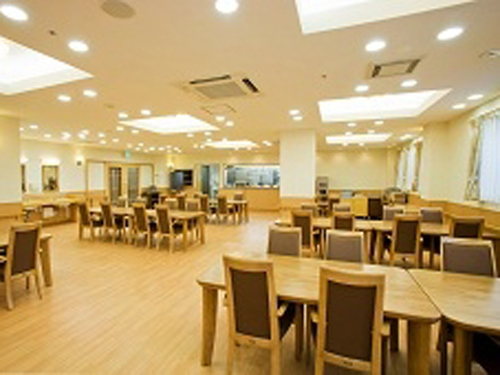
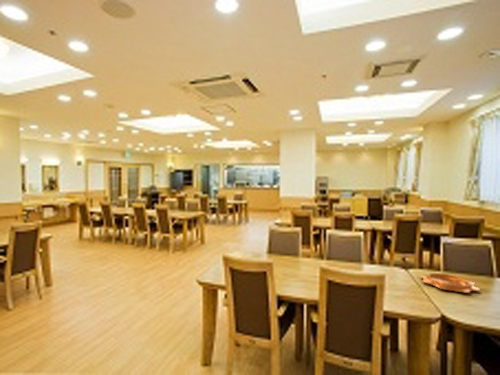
+ decorative bowl [419,272,481,294]
